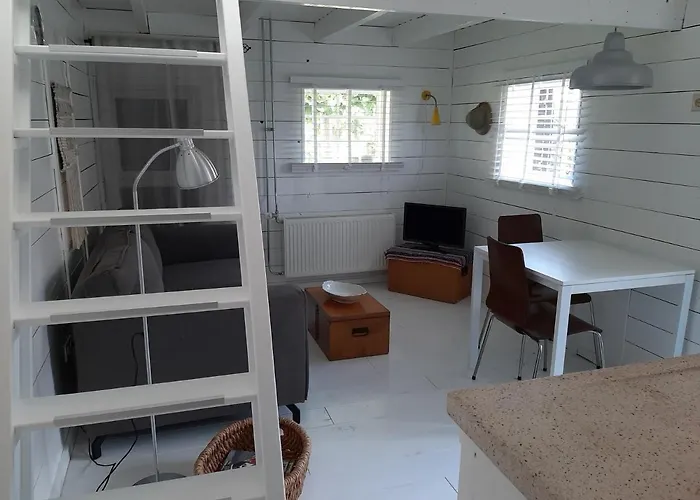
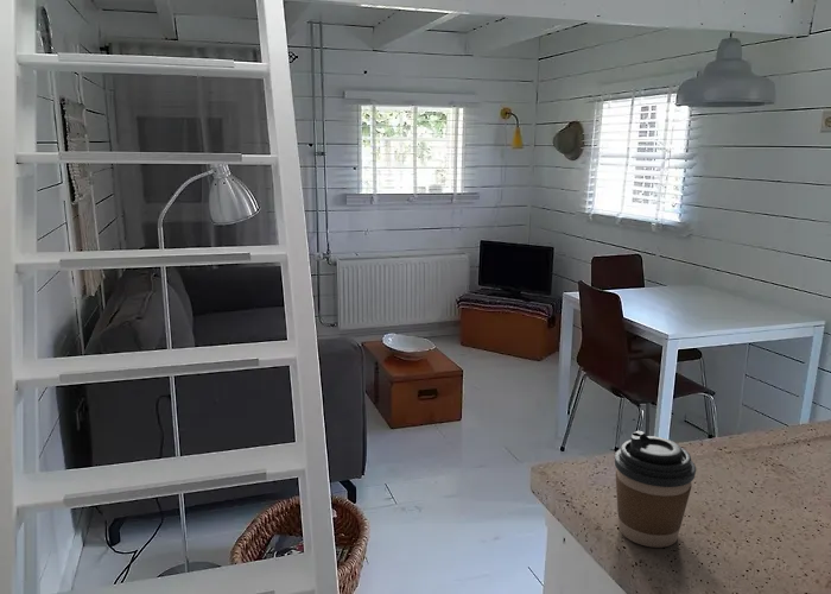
+ coffee cup [614,430,697,549]
